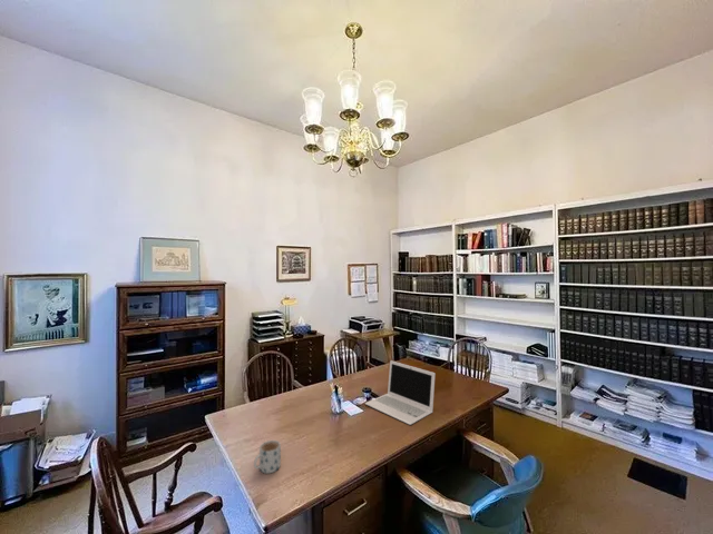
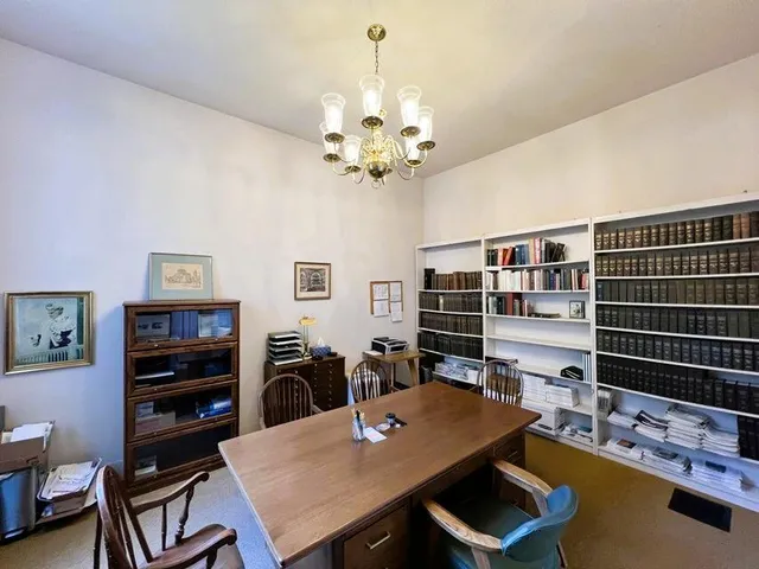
- laptop [364,359,437,426]
- mug [253,439,282,475]
